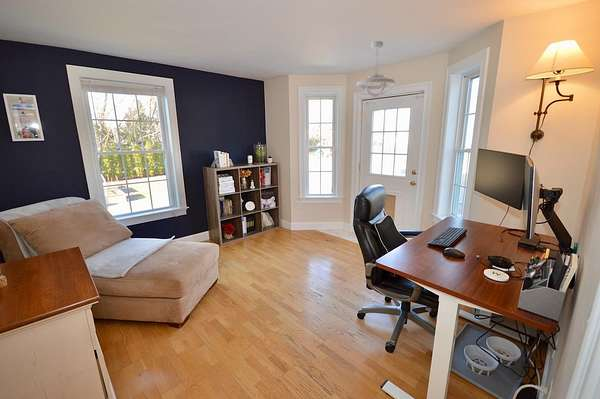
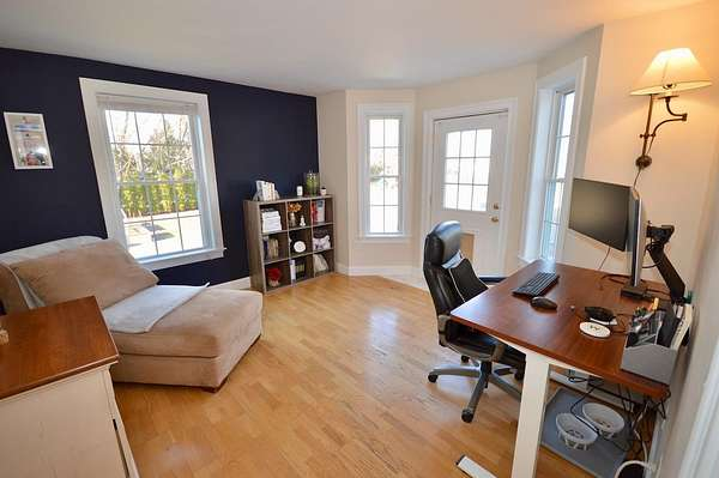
- ceiling light fixture [356,40,396,99]
